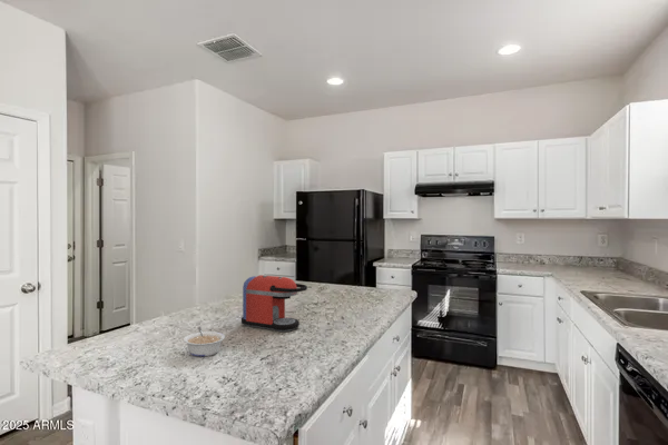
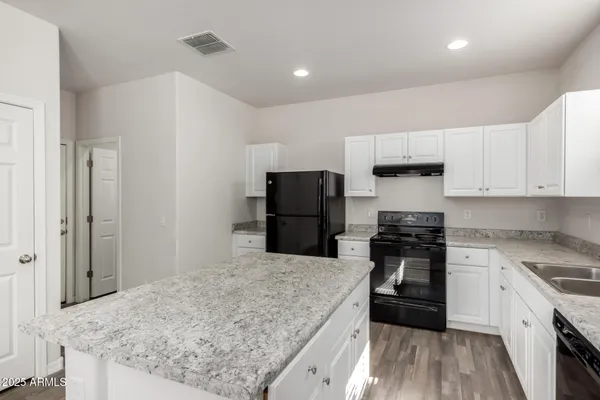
- legume [183,326,226,357]
- coffee maker [240,274,308,333]
